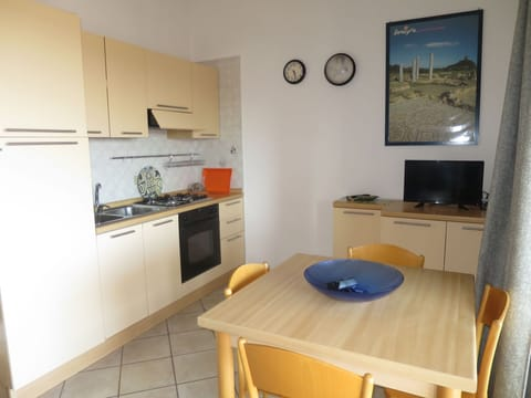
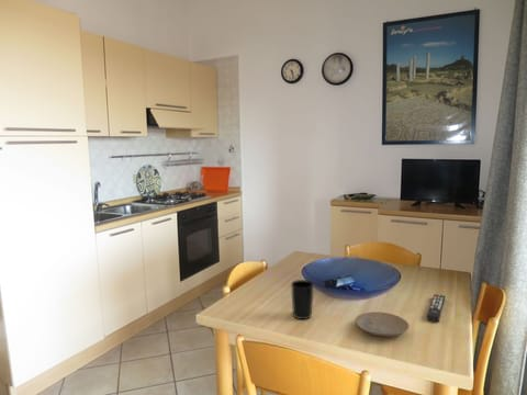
+ remote control [426,293,446,323]
+ cup [290,279,315,320]
+ plate [355,311,410,338]
